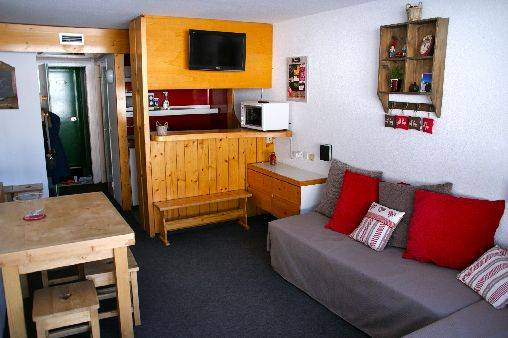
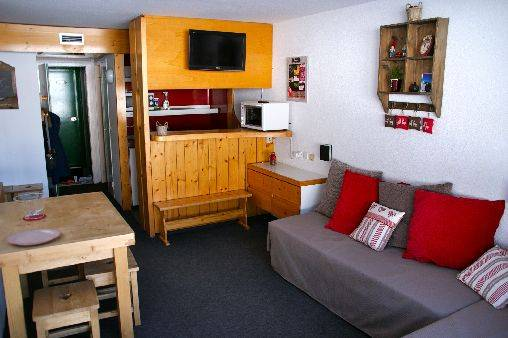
+ plate [5,227,62,246]
